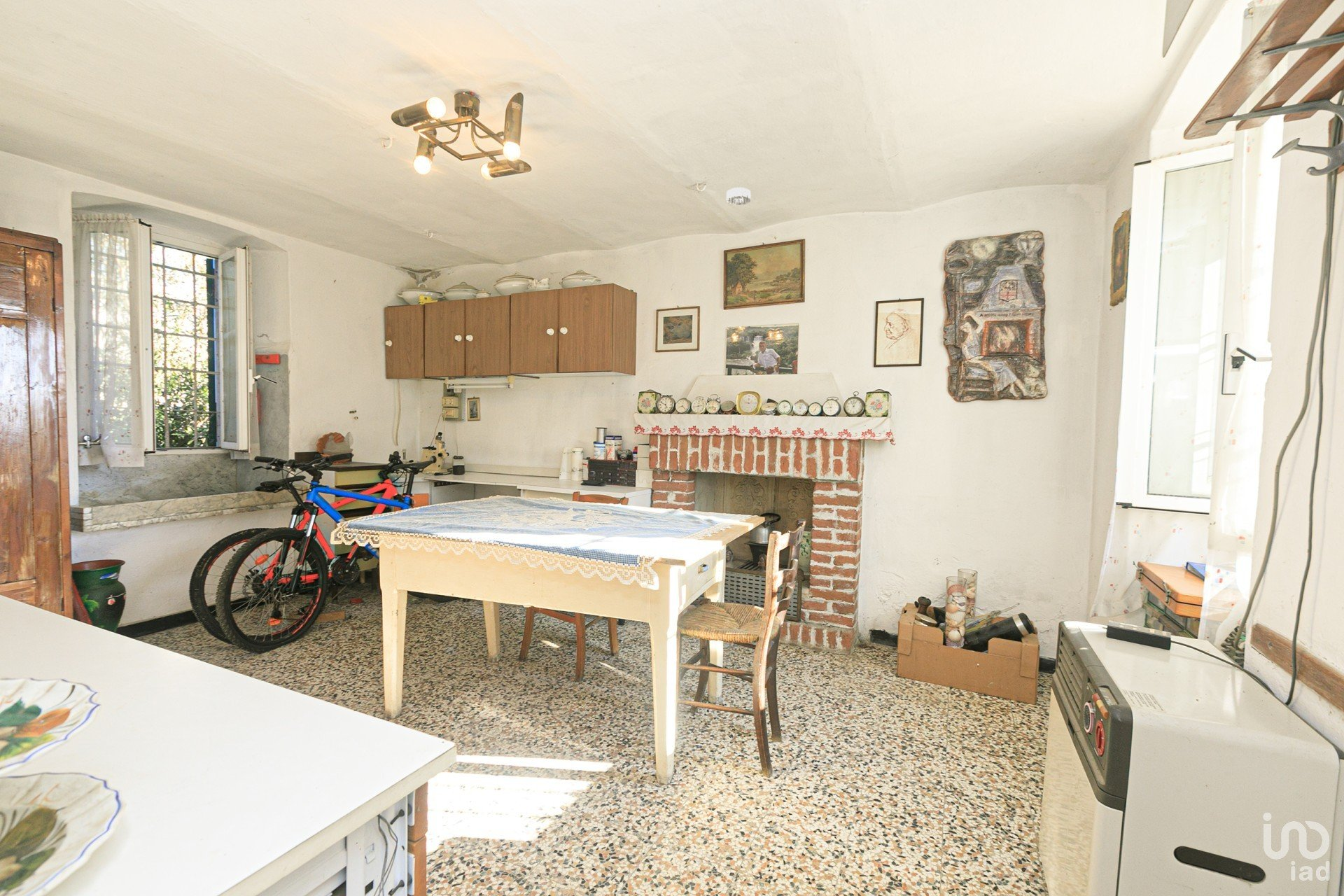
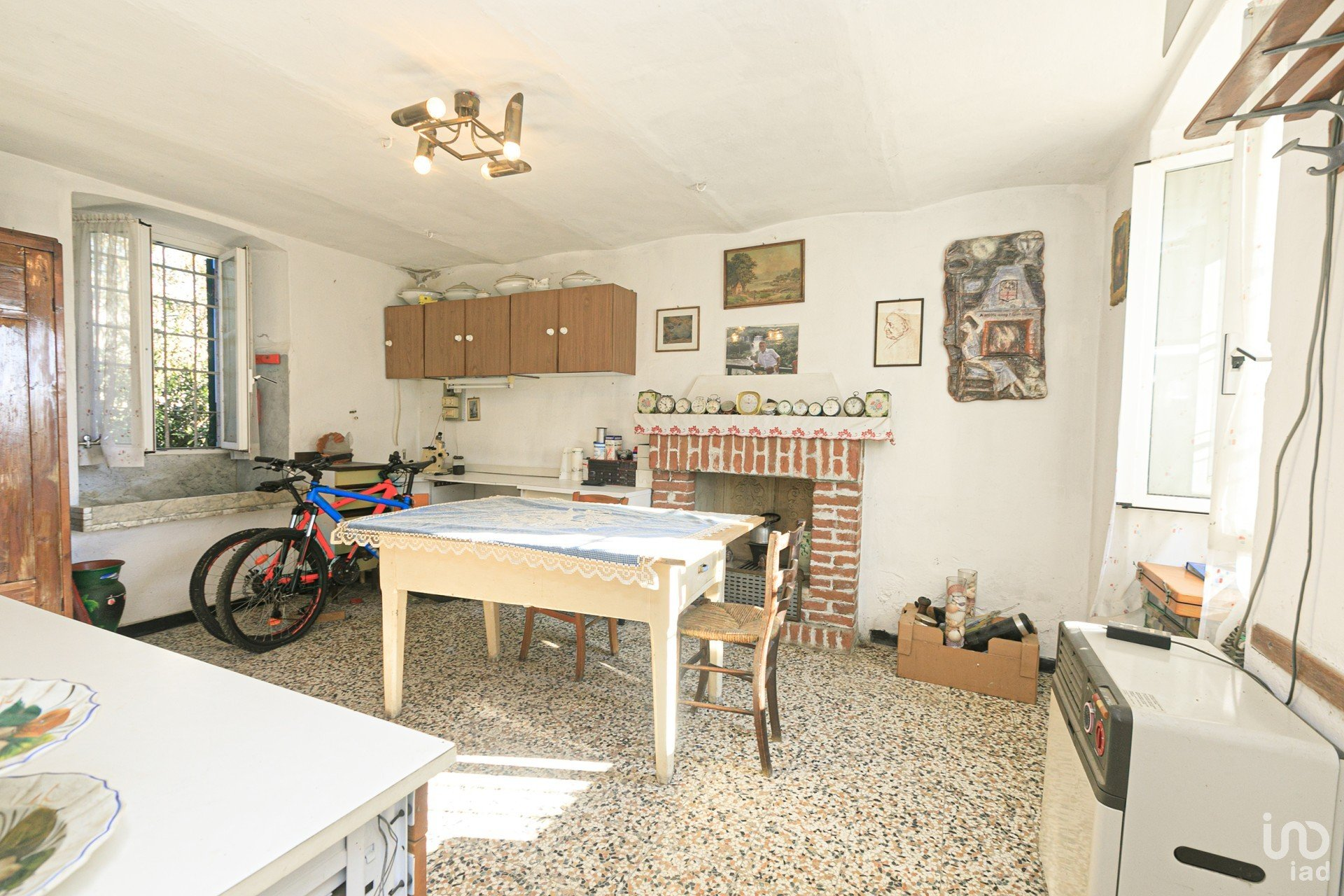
- smoke detector [726,187,752,206]
